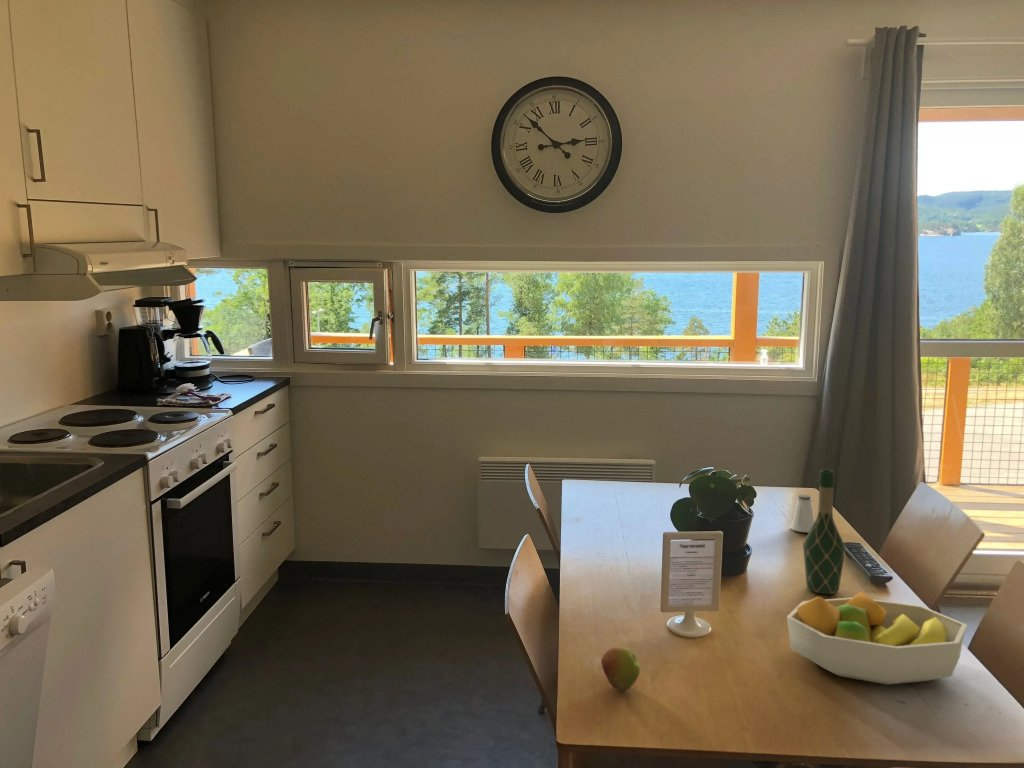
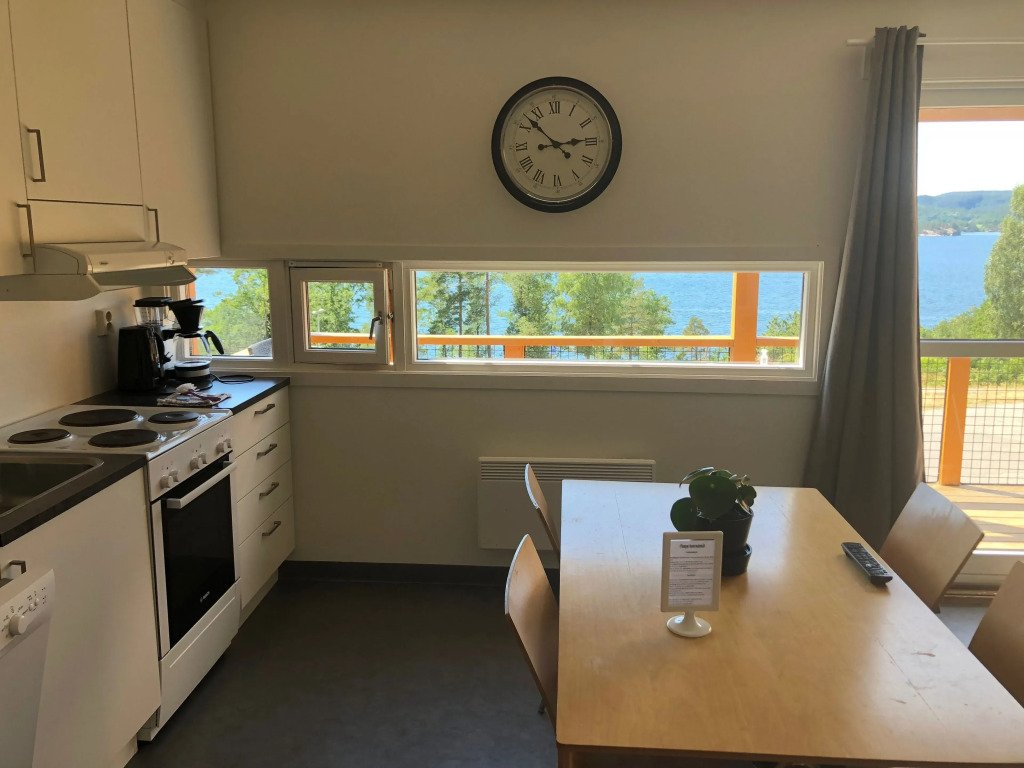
- fruit bowl [786,591,968,686]
- wine bottle [802,469,846,595]
- apple [600,646,641,692]
- saltshaker [790,494,816,533]
